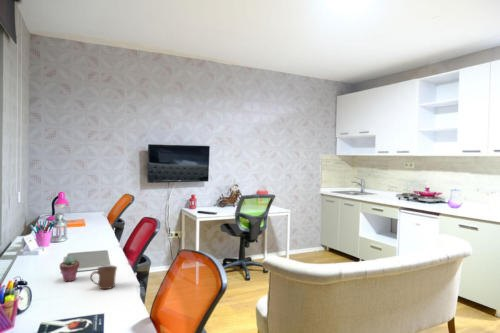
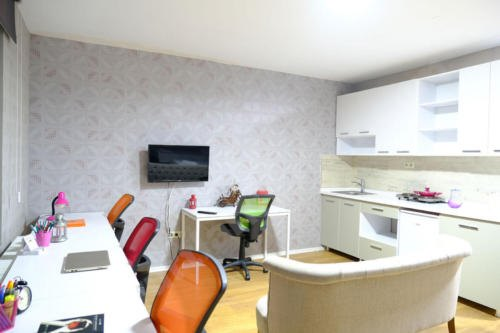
- mug [89,264,118,290]
- potted succulent [59,255,80,282]
